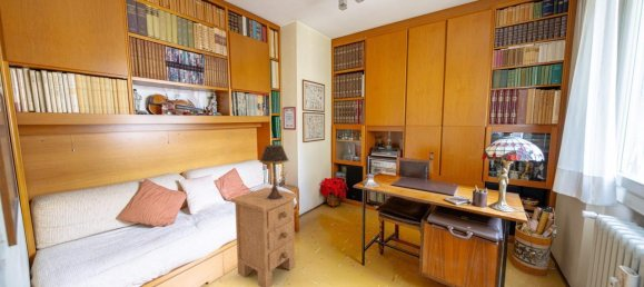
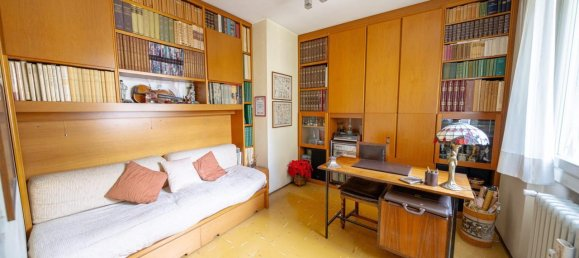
- nightstand [230,186,298,287]
- table lamp [258,140,290,200]
